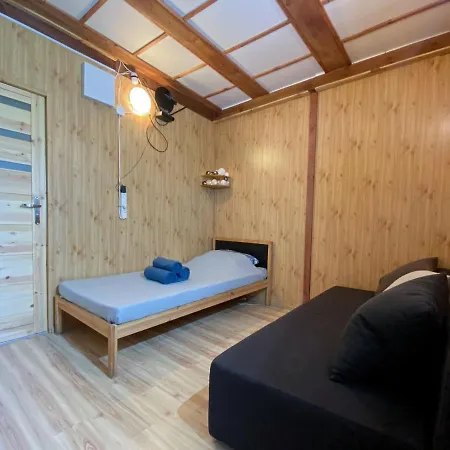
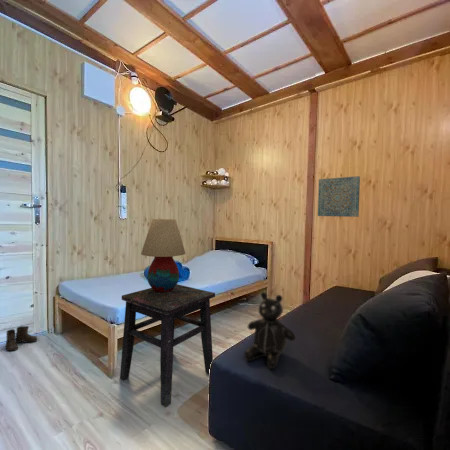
+ table lamp [140,218,186,293]
+ stuffed animal [243,291,297,370]
+ side table [119,283,216,408]
+ boots [0,325,38,352]
+ wall art [317,175,361,218]
